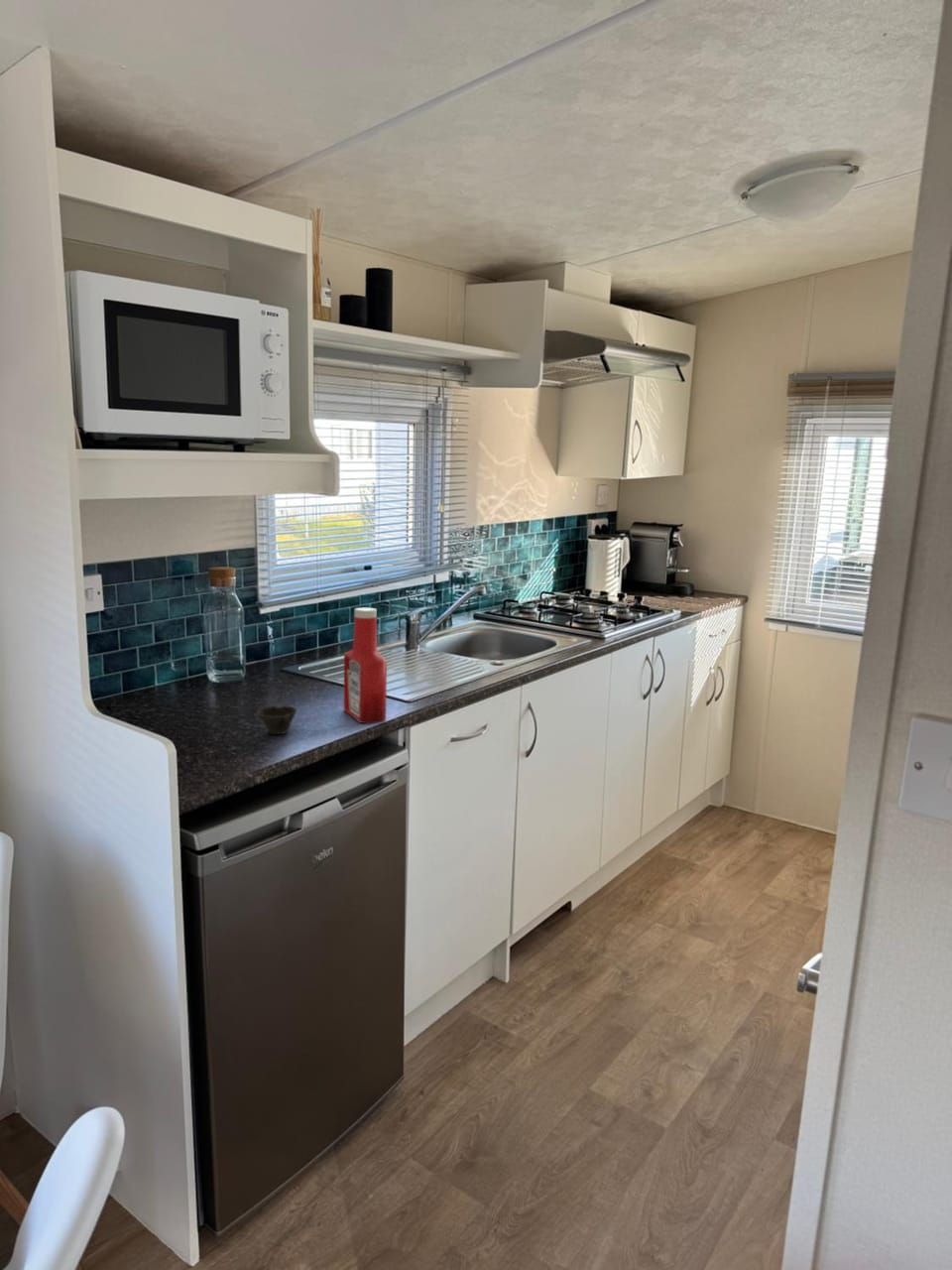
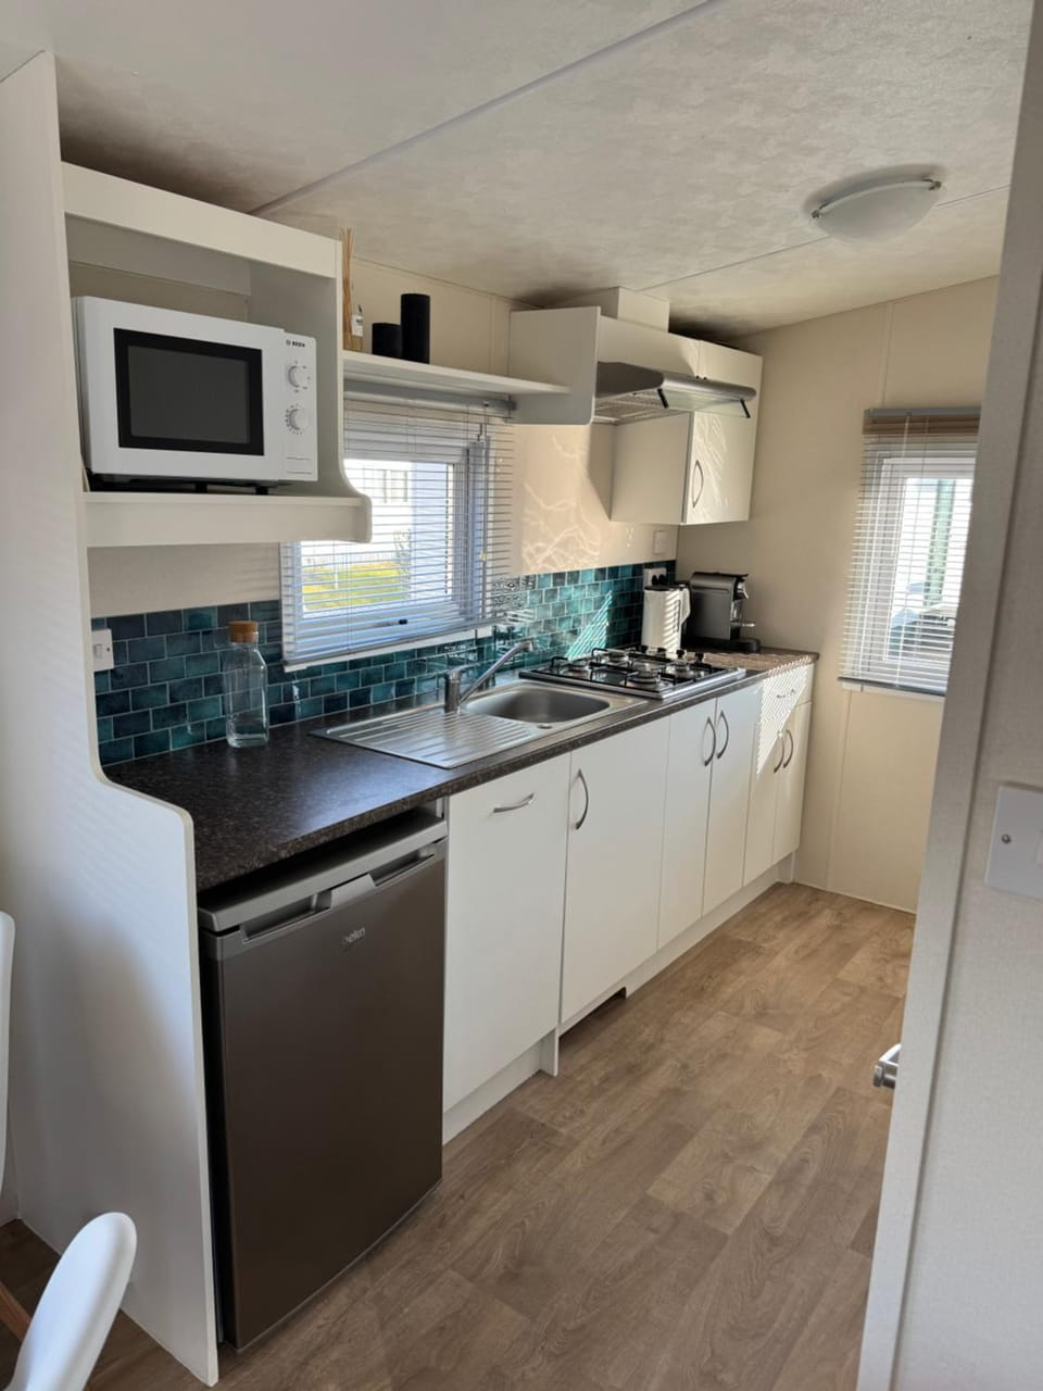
- cup [256,705,297,735]
- soap bottle [343,607,388,724]
